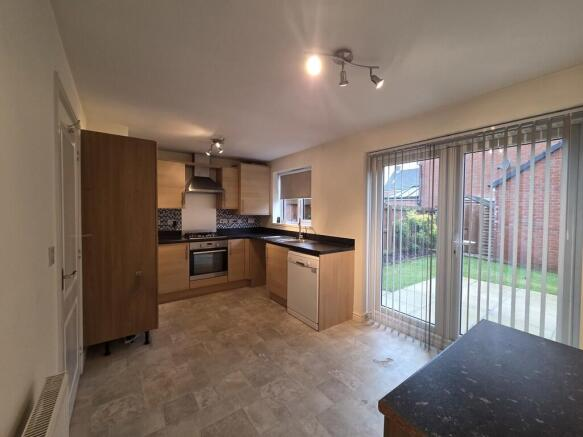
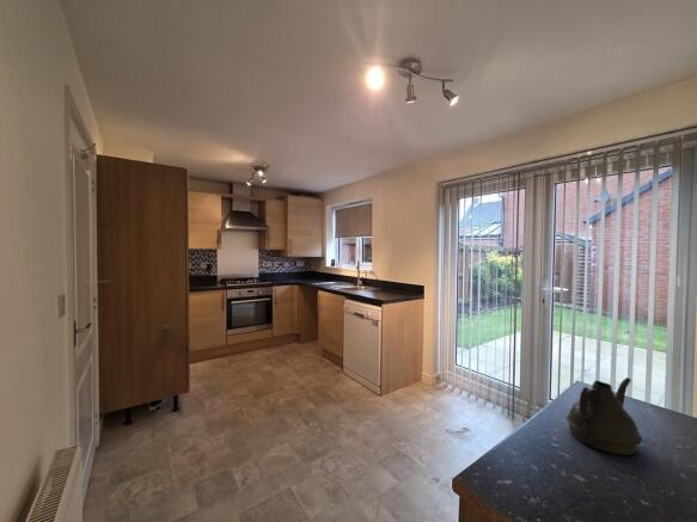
+ teapot [565,376,643,456]
